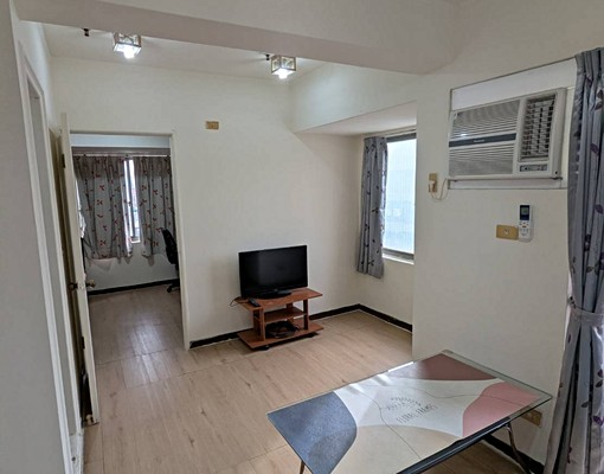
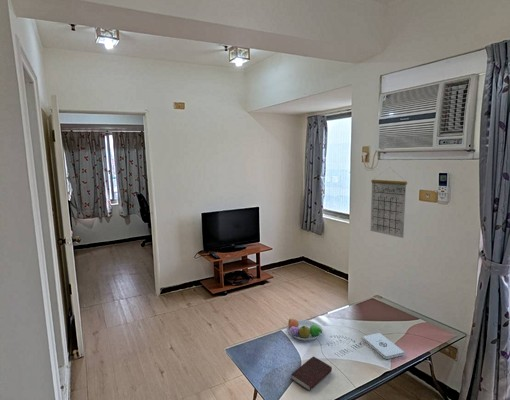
+ calendar [370,167,408,239]
+ fruit bowl [286,317,324,342]
+ notepad [363,332,405,360]
+ book [290,356,333,392]
